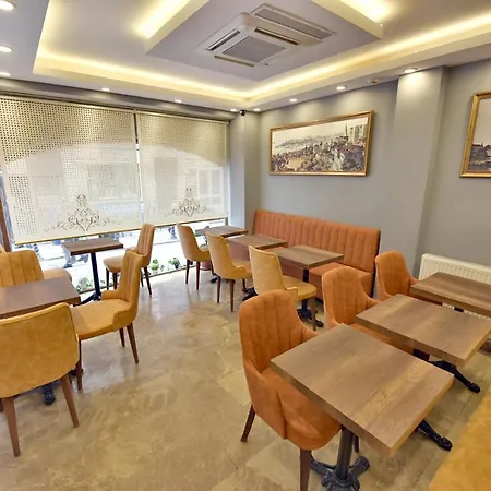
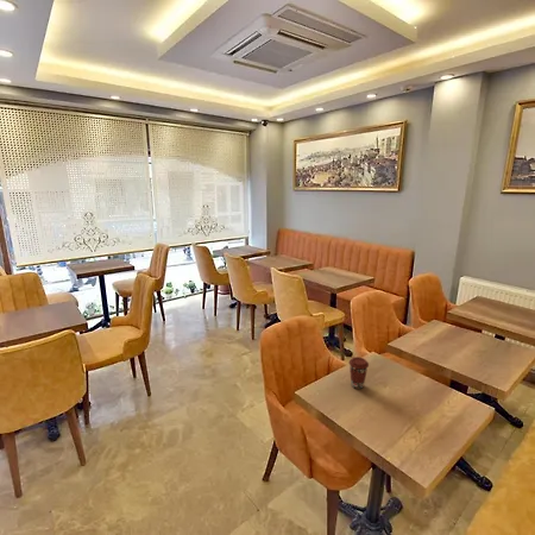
+ coffee cup [348,355,370,390]
